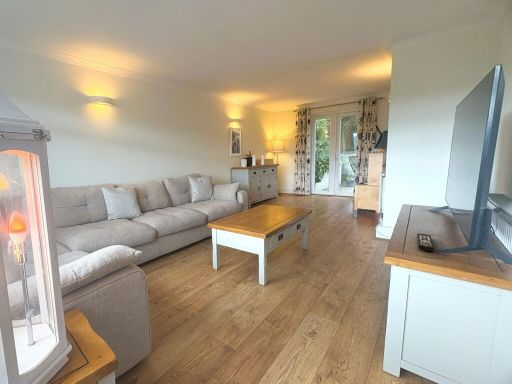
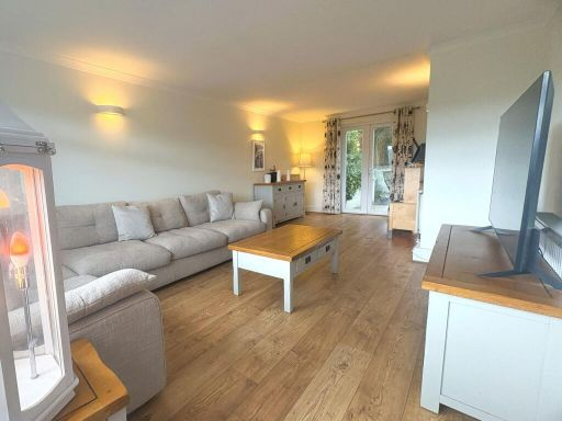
- remote control [416,232,435,252]
